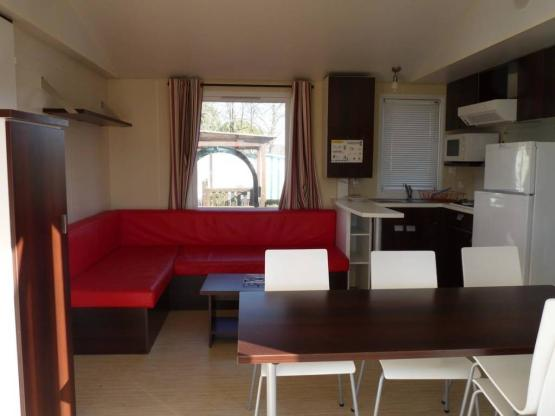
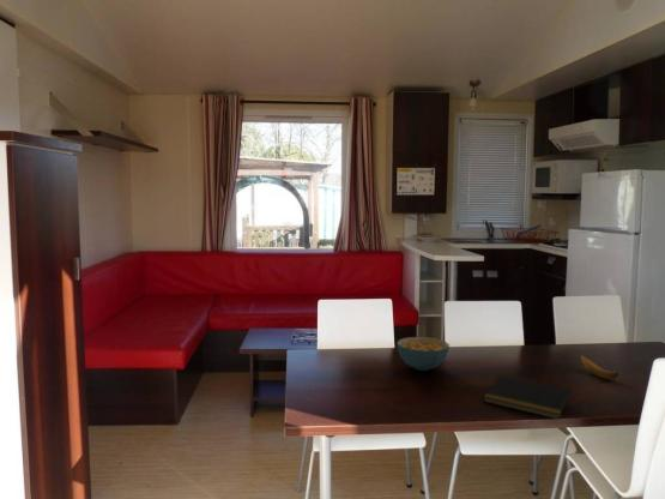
+ banana [579,351,619,380]
+ cereal bowl [395,336,451,372]
+ notepad [482,374,572,420]
